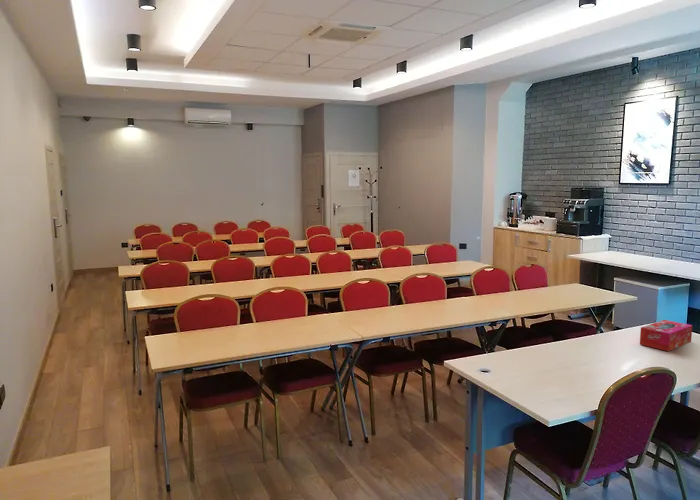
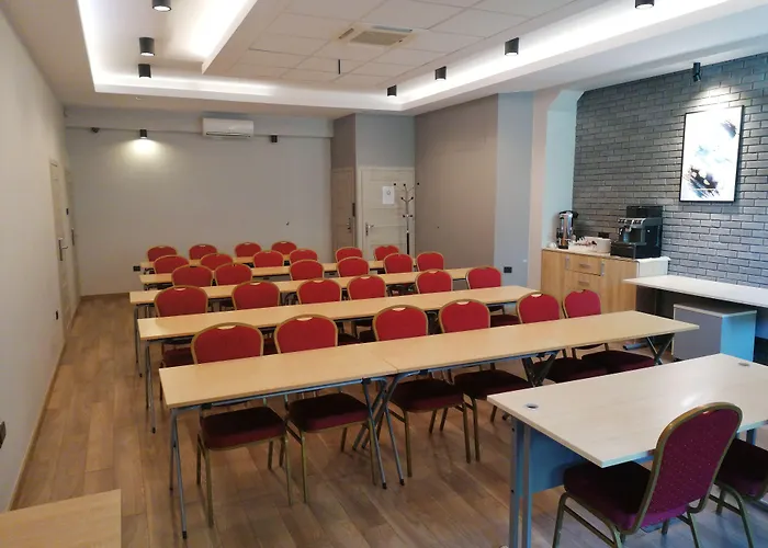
- tissue box [639,319,693,352]
